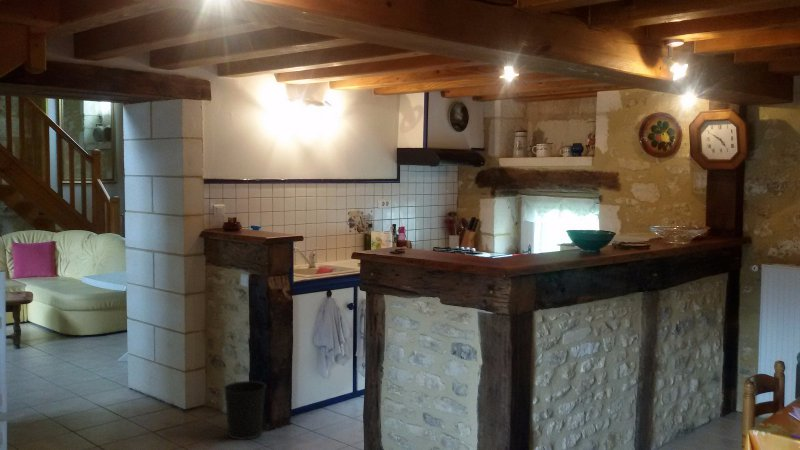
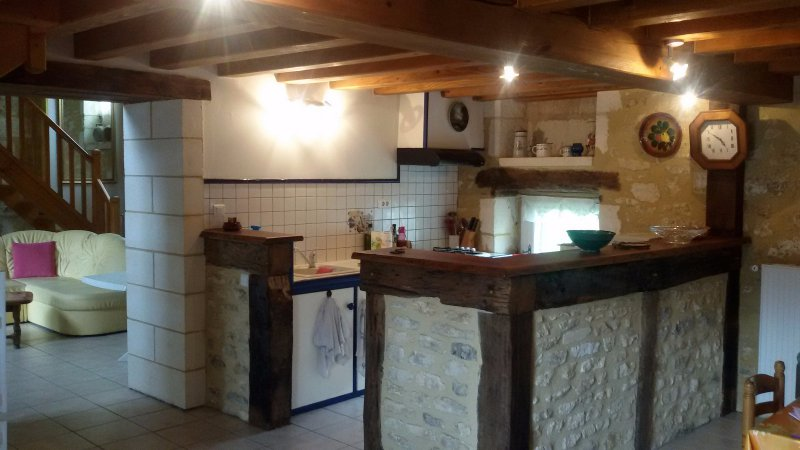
- wastebasket [223,380,267,441]
